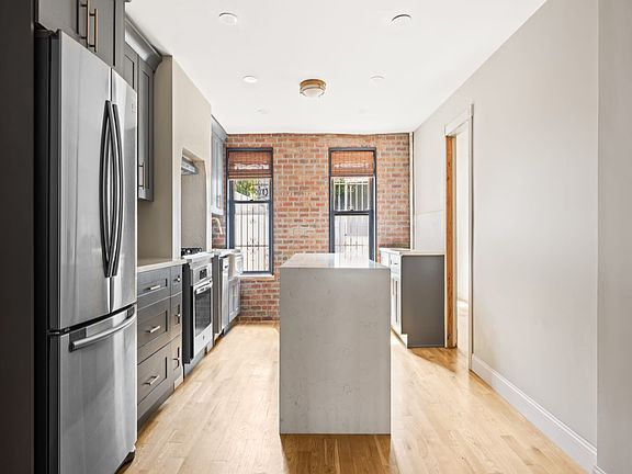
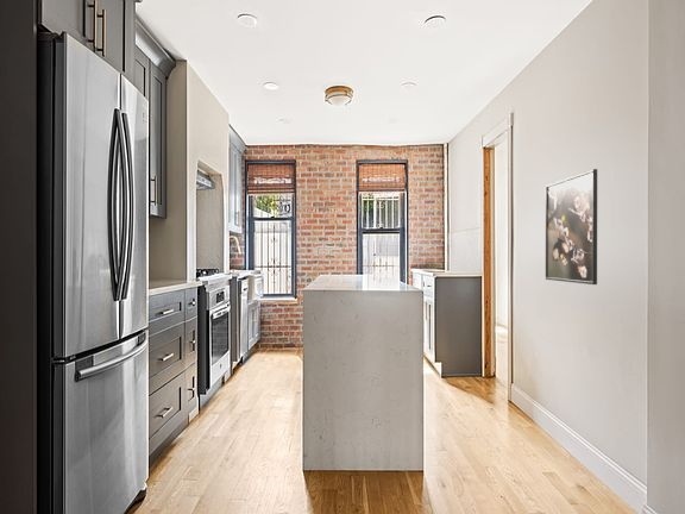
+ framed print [545,168,598,286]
